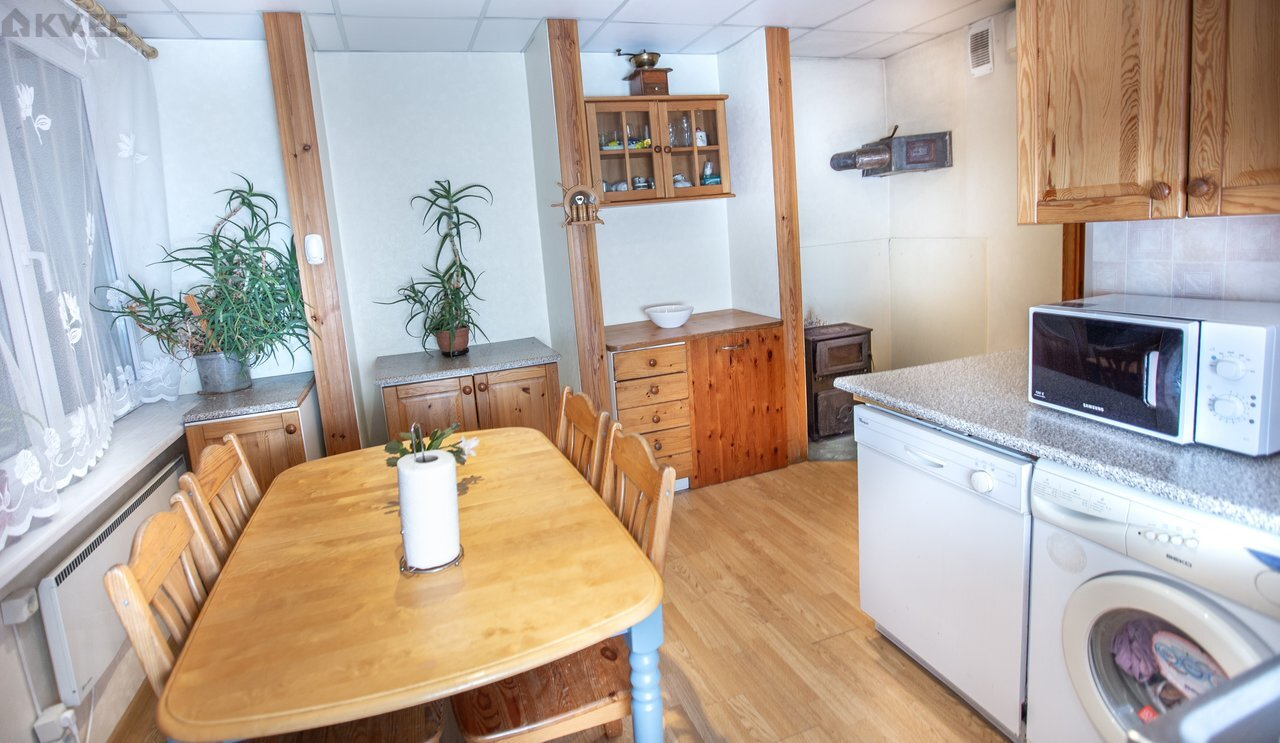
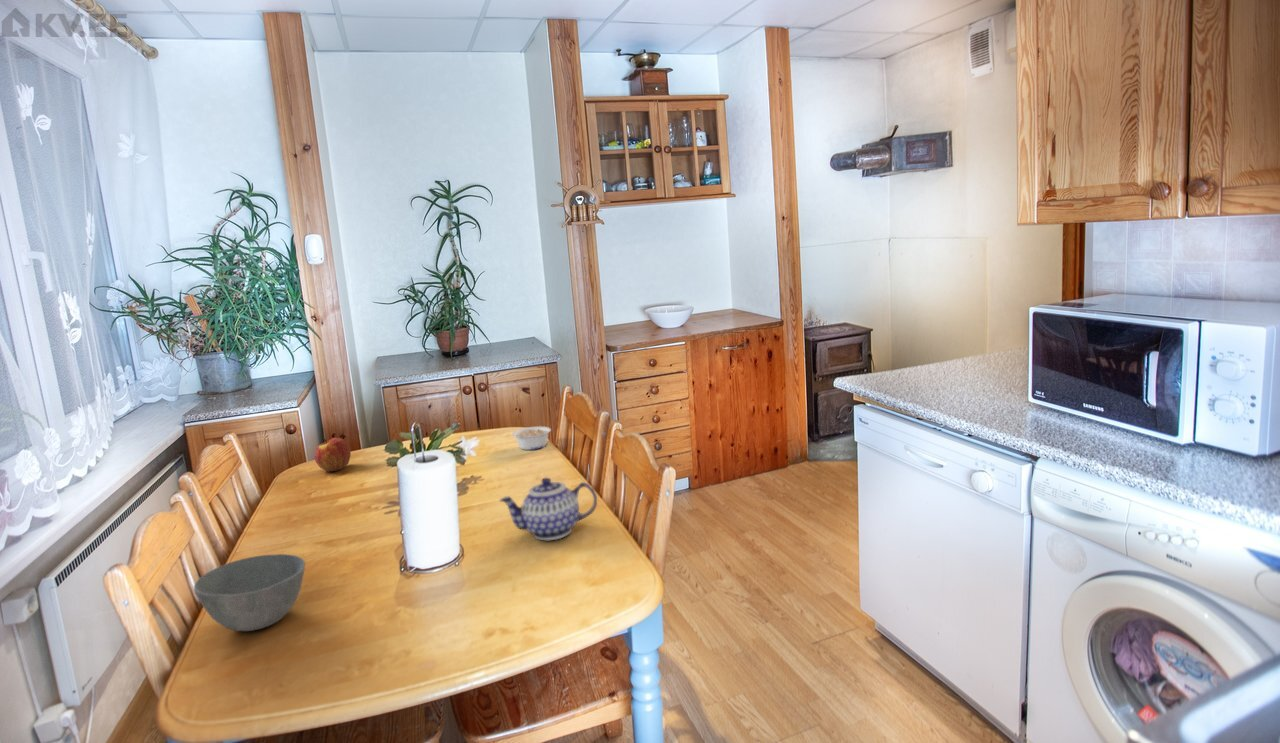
+ bowl [193,553,306,632]
+ legume [511,425,552,451]
+ teapot [498,477,598,541]
+ apple [313,437,352,473]
